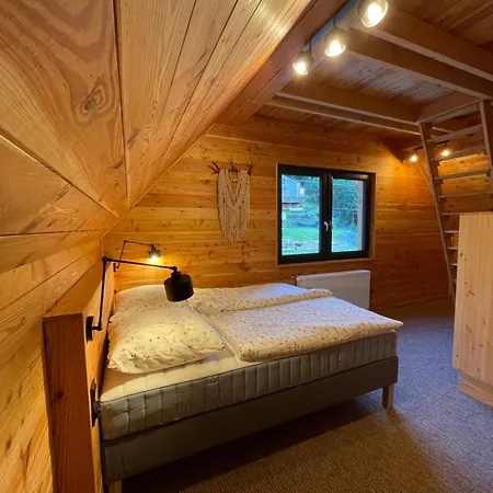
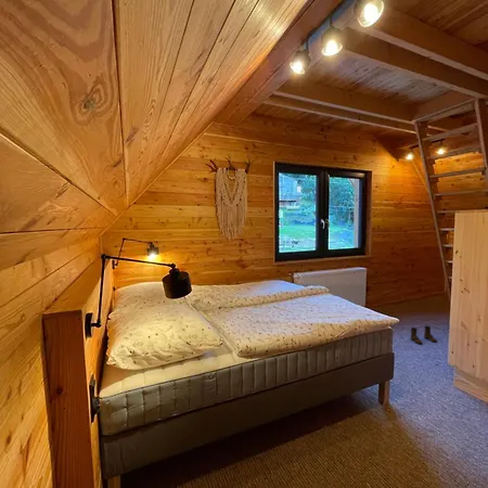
+ boots [410,325,438,345]
